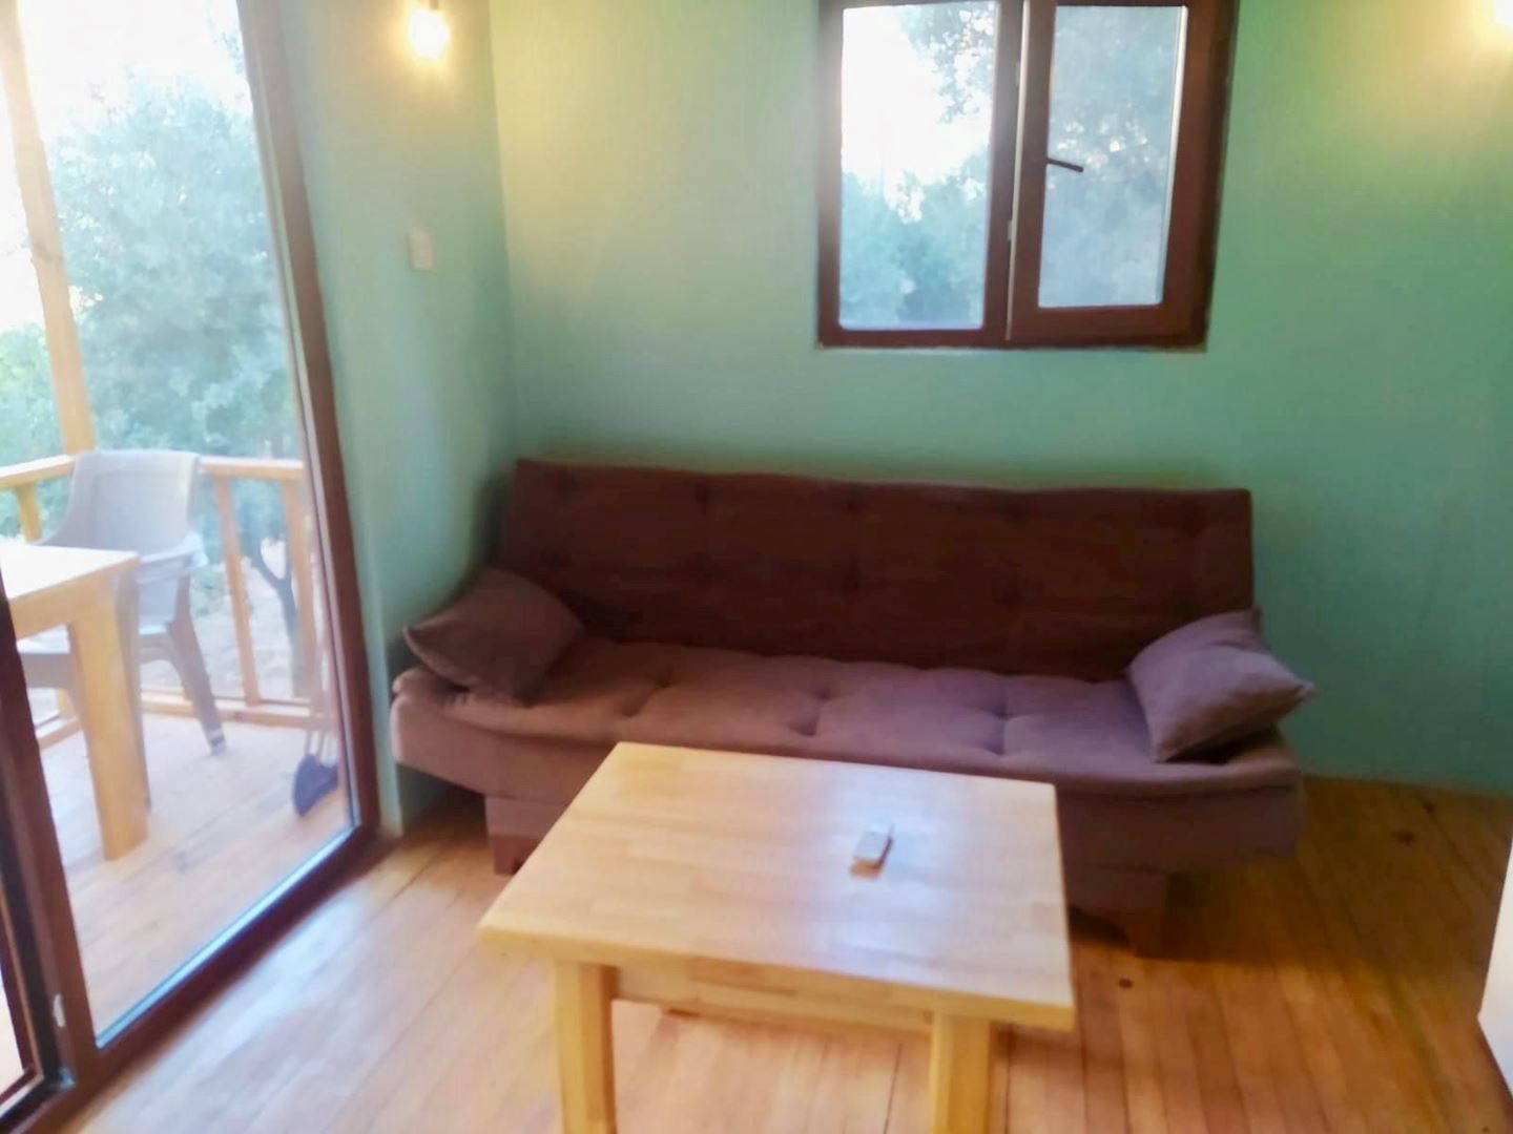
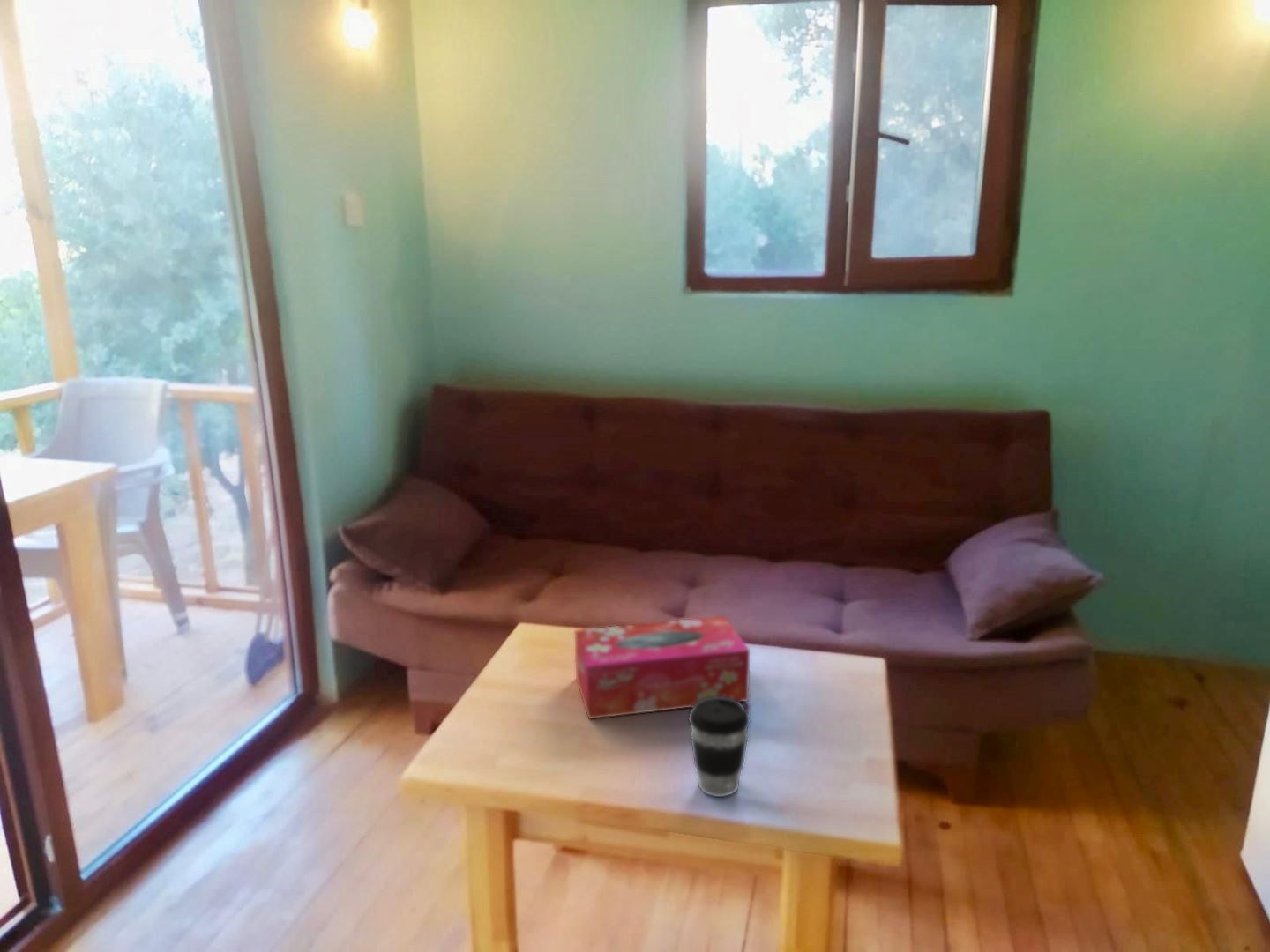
+ tissue box [574,615,751,720]
+ coffee cup [688,696,751,798]
